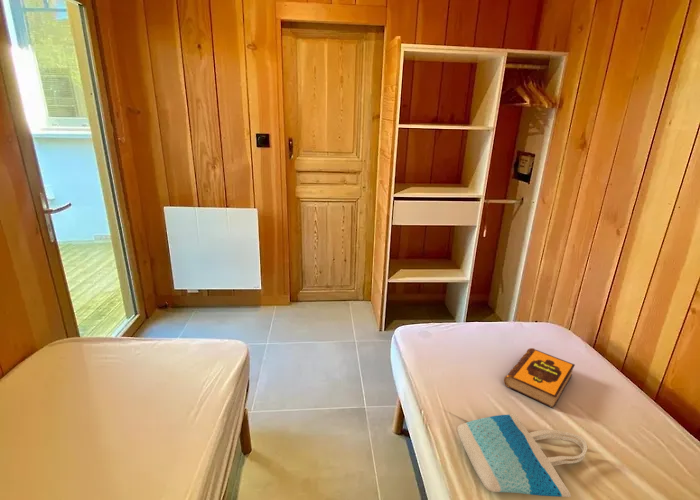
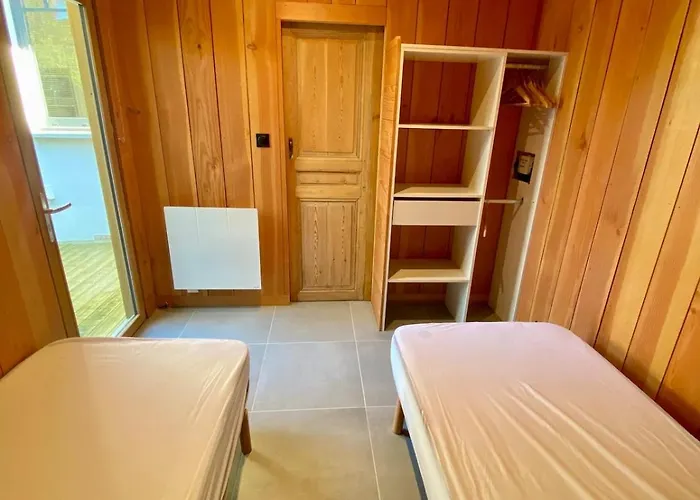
- tote bag [457,413,588,498]
- hardback book [503,347,576,409]
